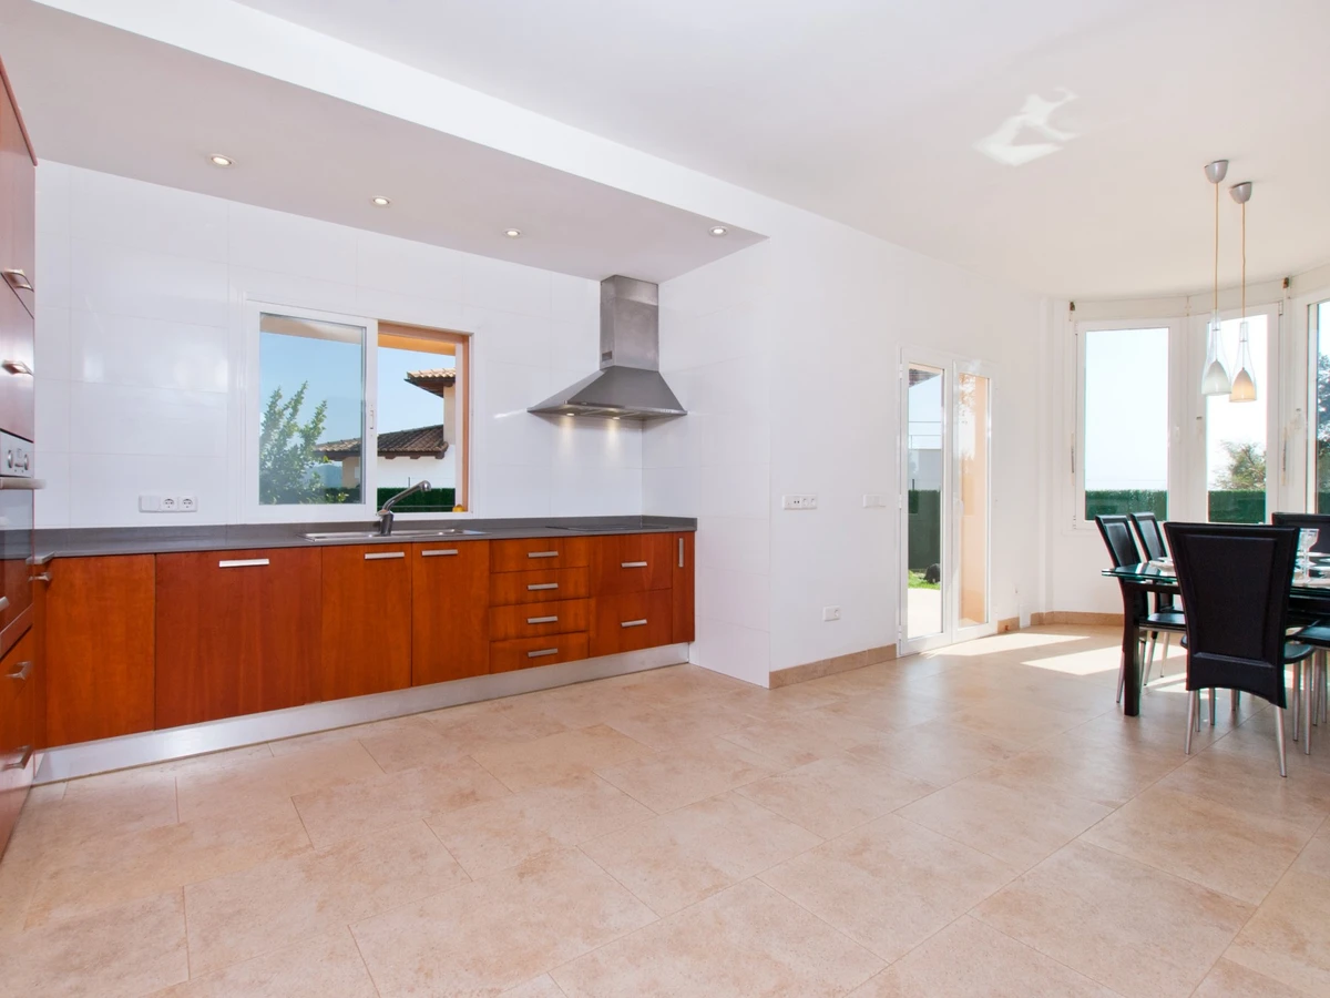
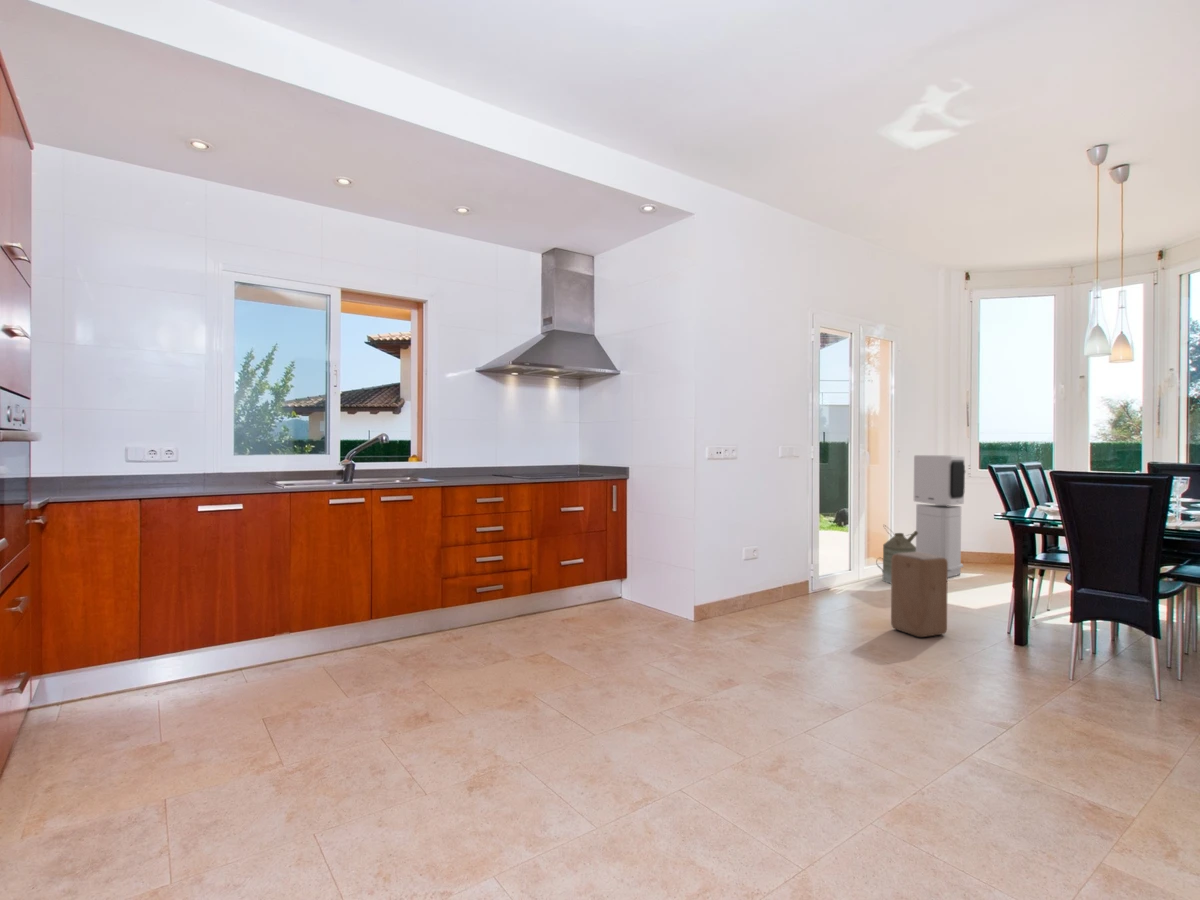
+ air purifier [913,454,967,579]
+ stool [890,552,949,638]
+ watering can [875,524,918,584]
